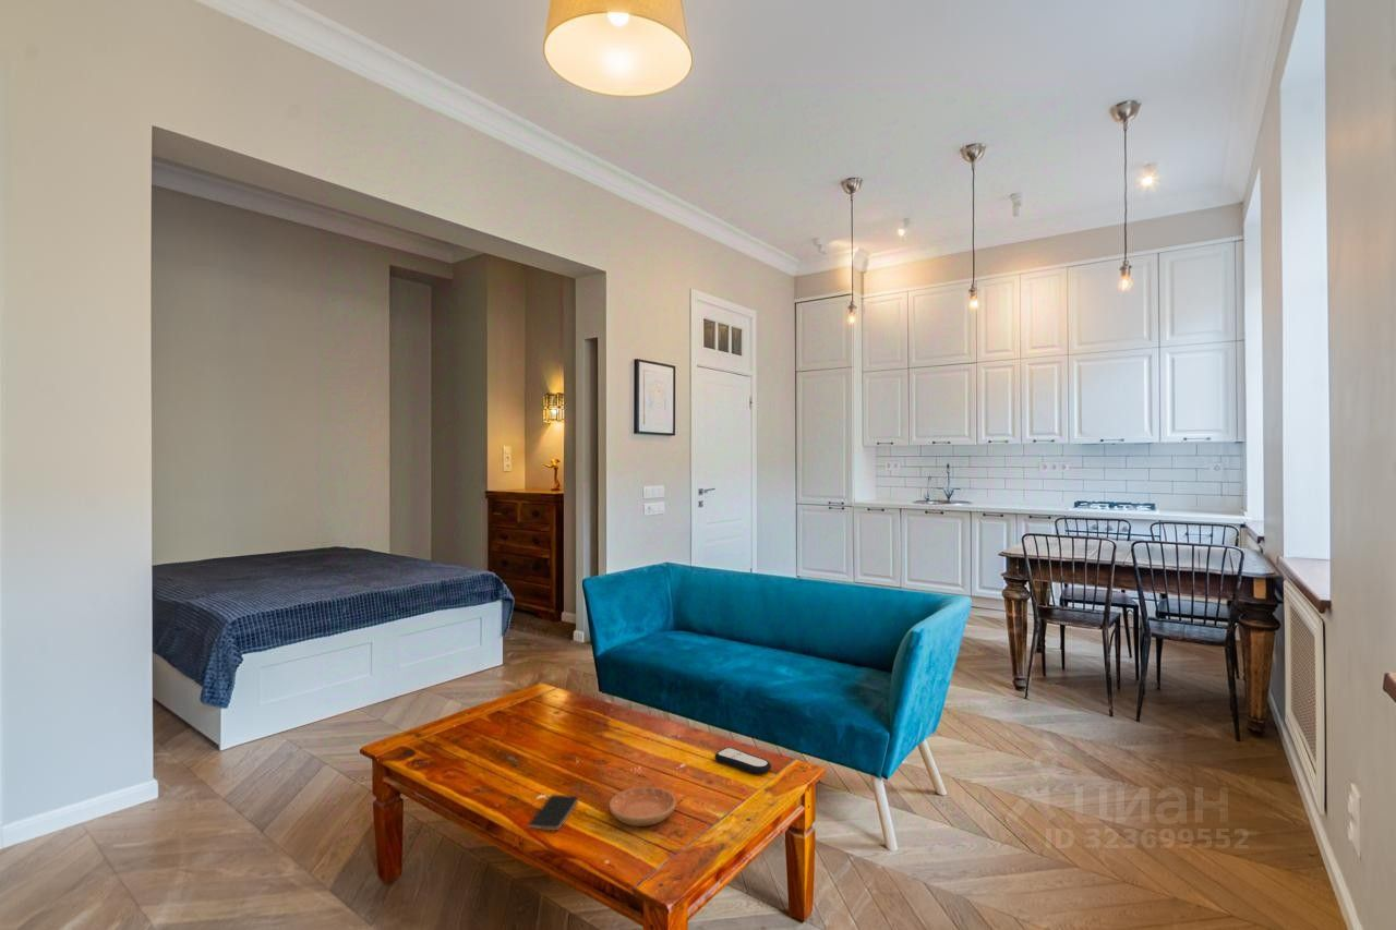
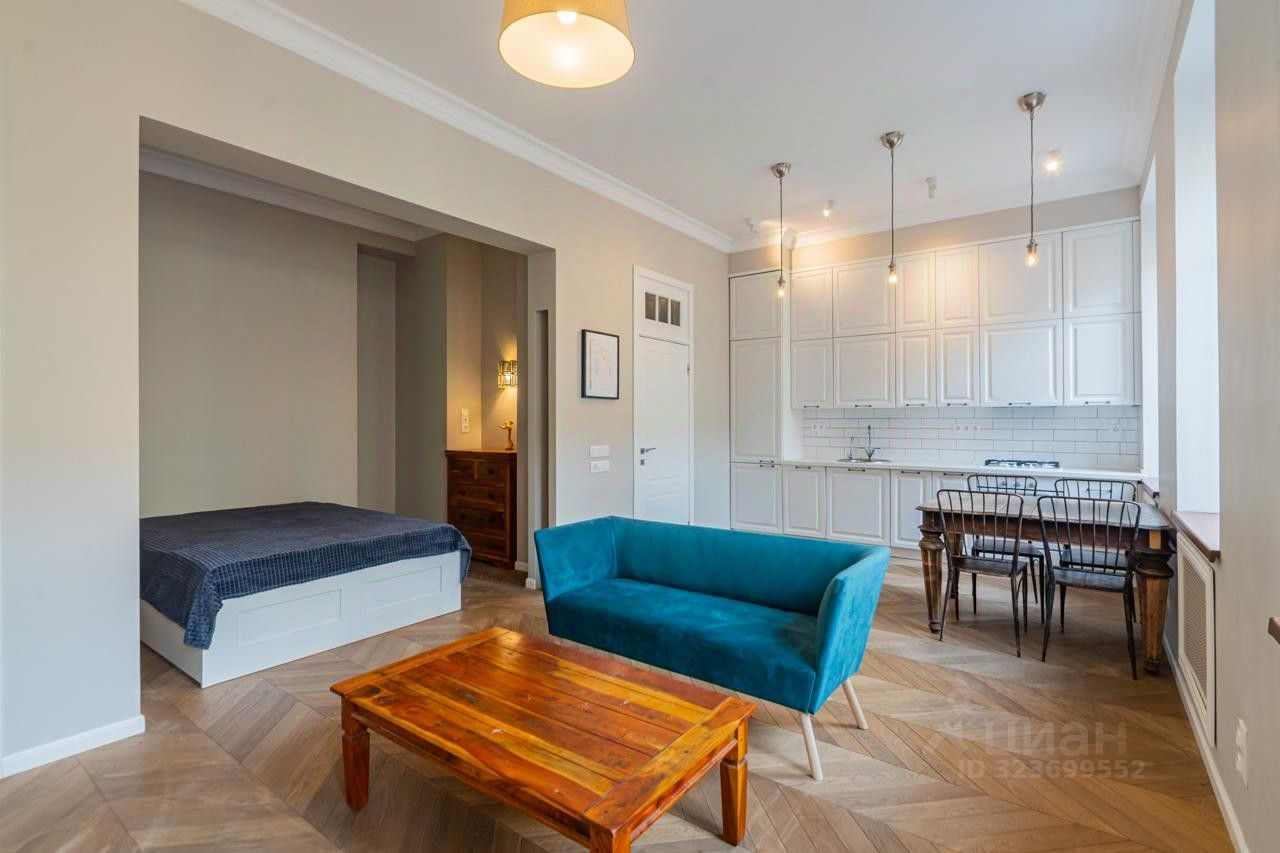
- smartphone [528,794,580,830]
- saucer [609,786,677,828]
- remote control [714,747,772,775]
